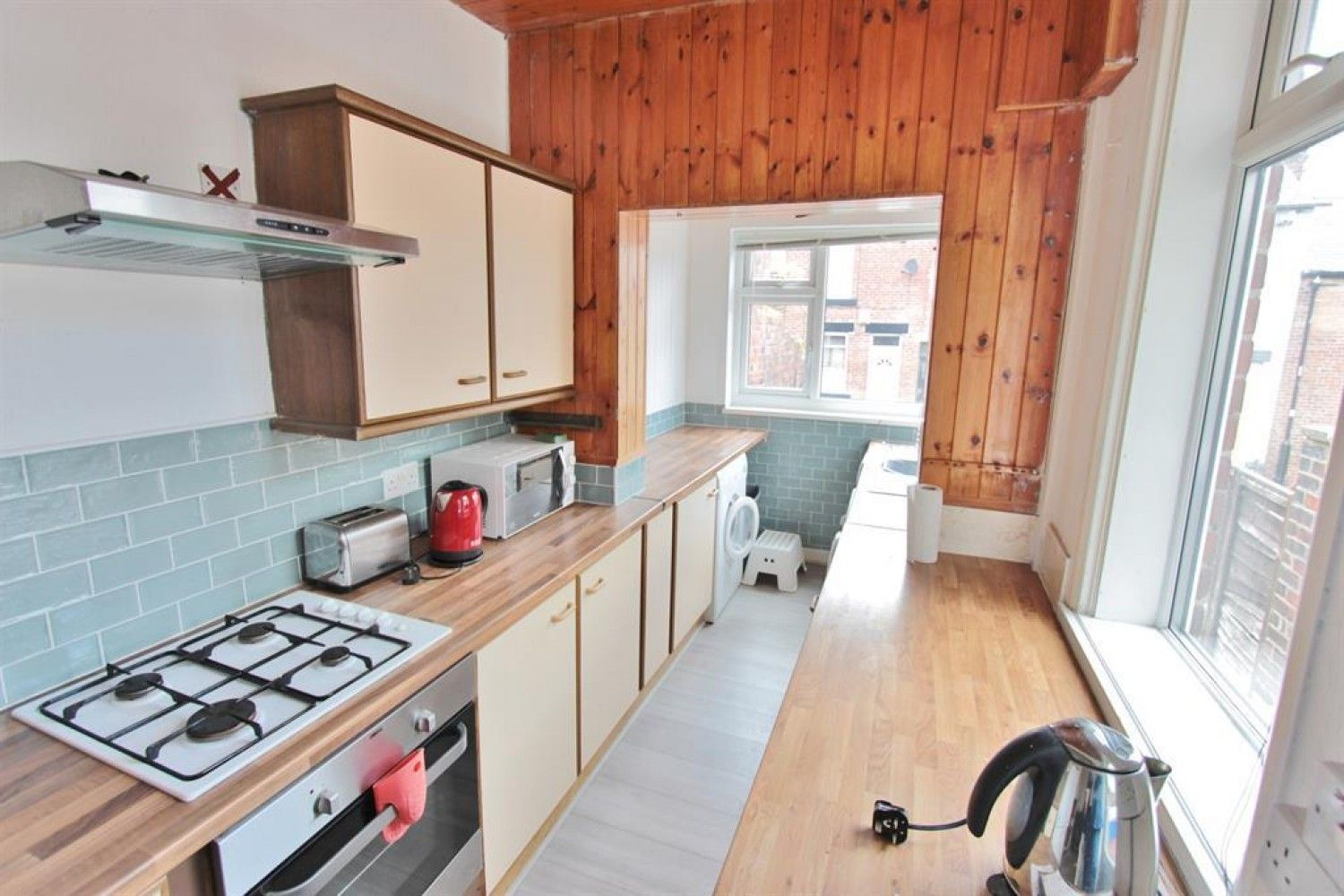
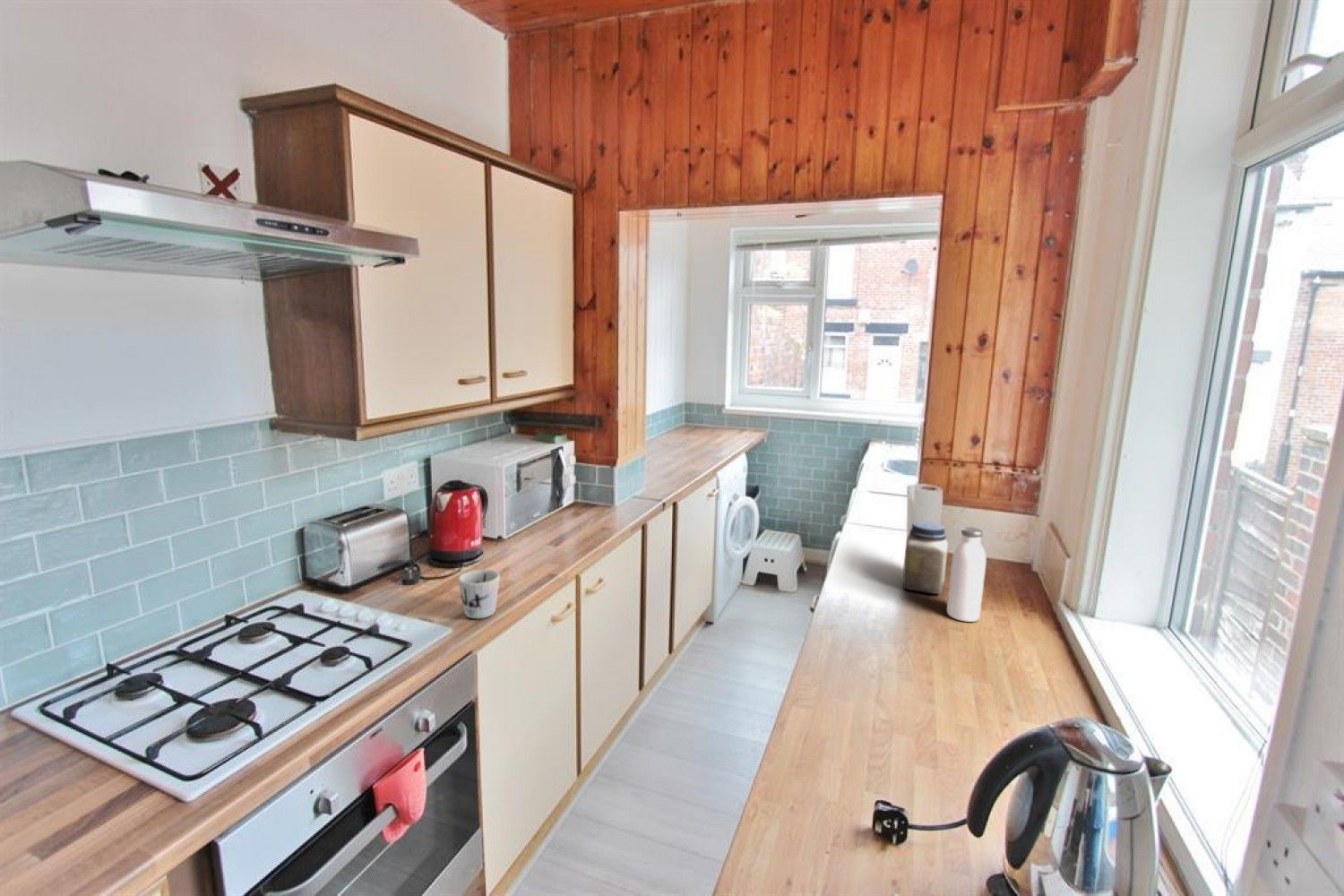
+ water bottle [946,526,986,623]
+ mug [457,568,501,619]
+ jar [902,521,949,595]
